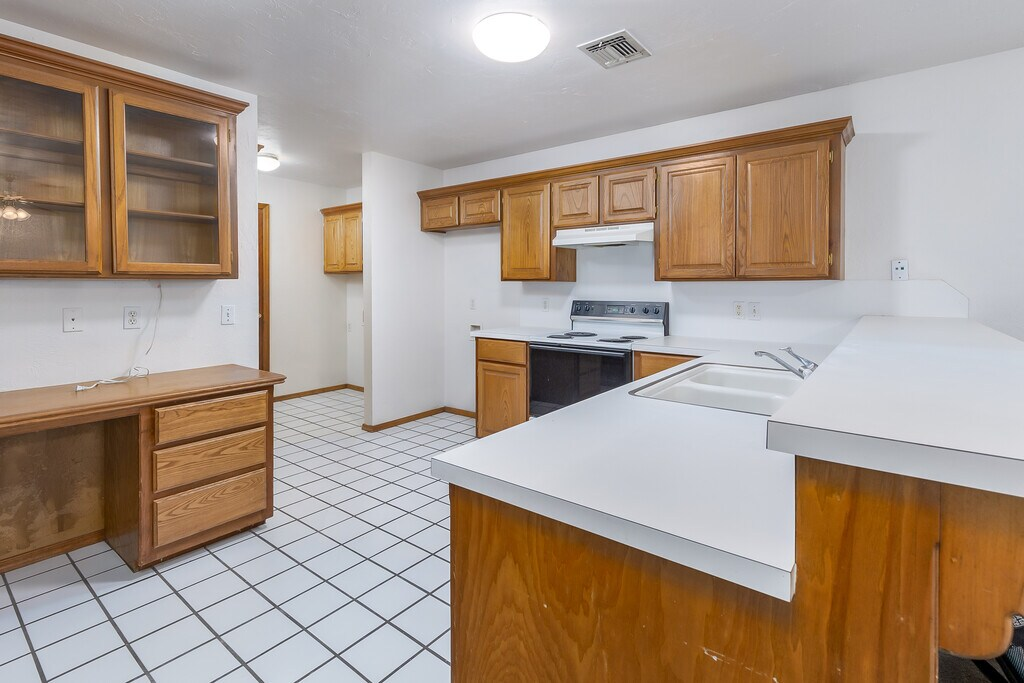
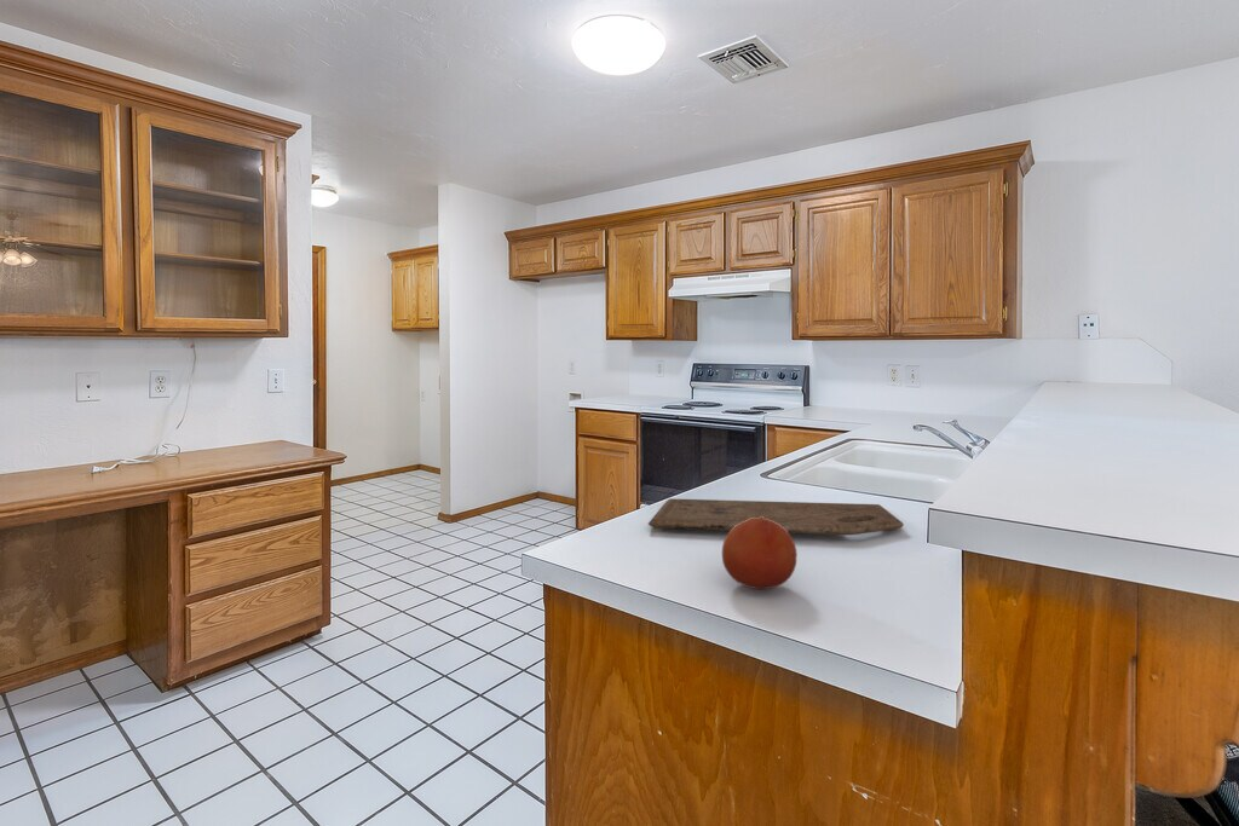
+ cutting board [647,497,905,536]
+ fruit [721,516,799,590]
